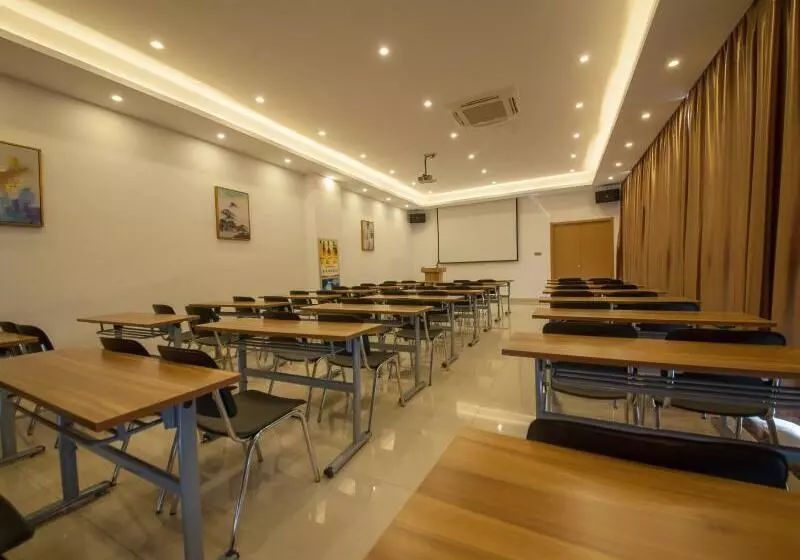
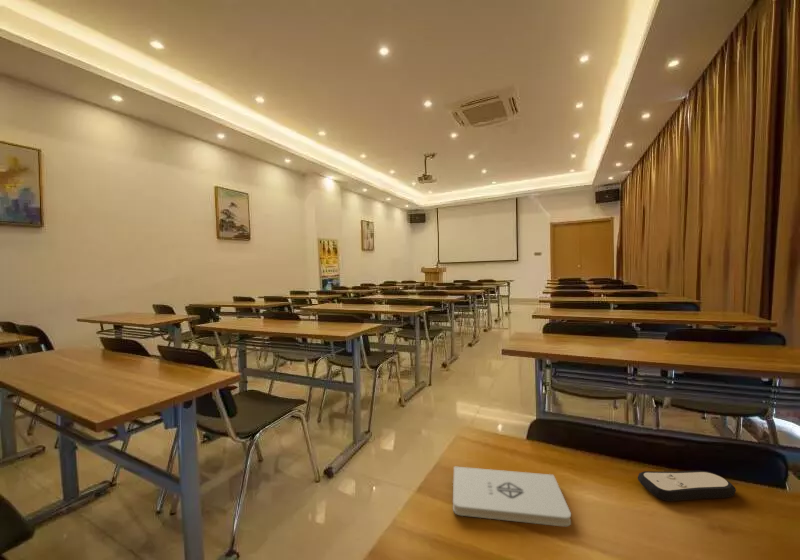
+ remote control [637,470,737,502]
+ notepad [452,465,572,527]
